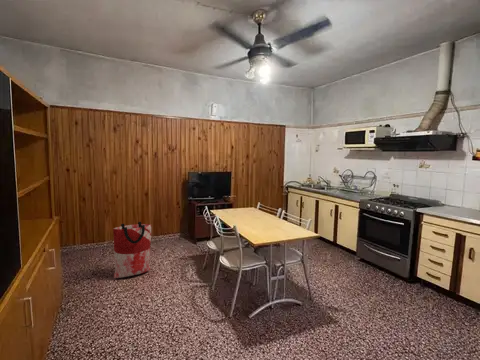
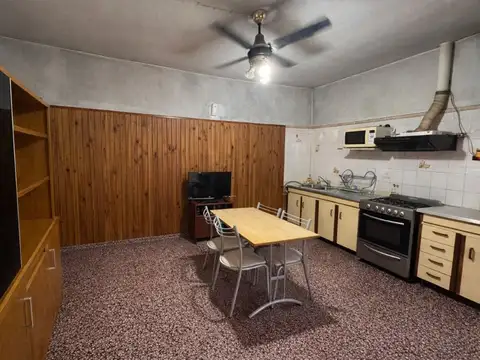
- bag [112,221,152,279]
